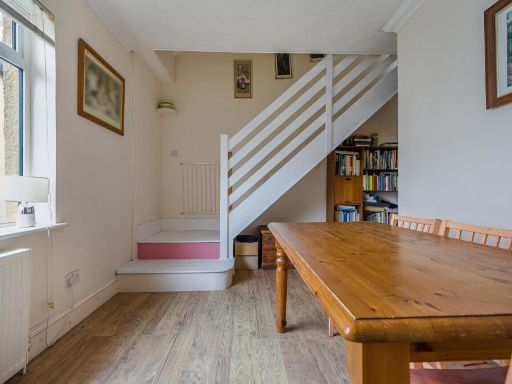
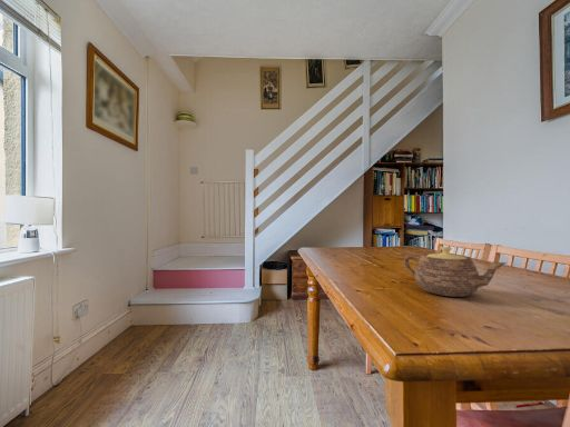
+ teapot [403,246,508,298]
